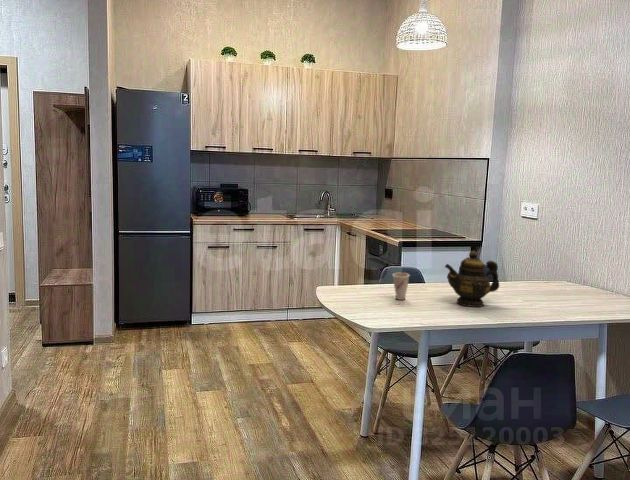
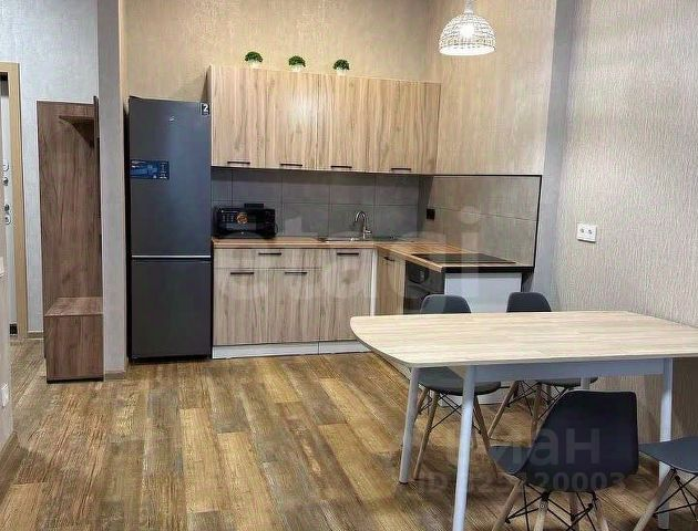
- cup [392,272,411,301]
- teapot [444,250,500,308]
